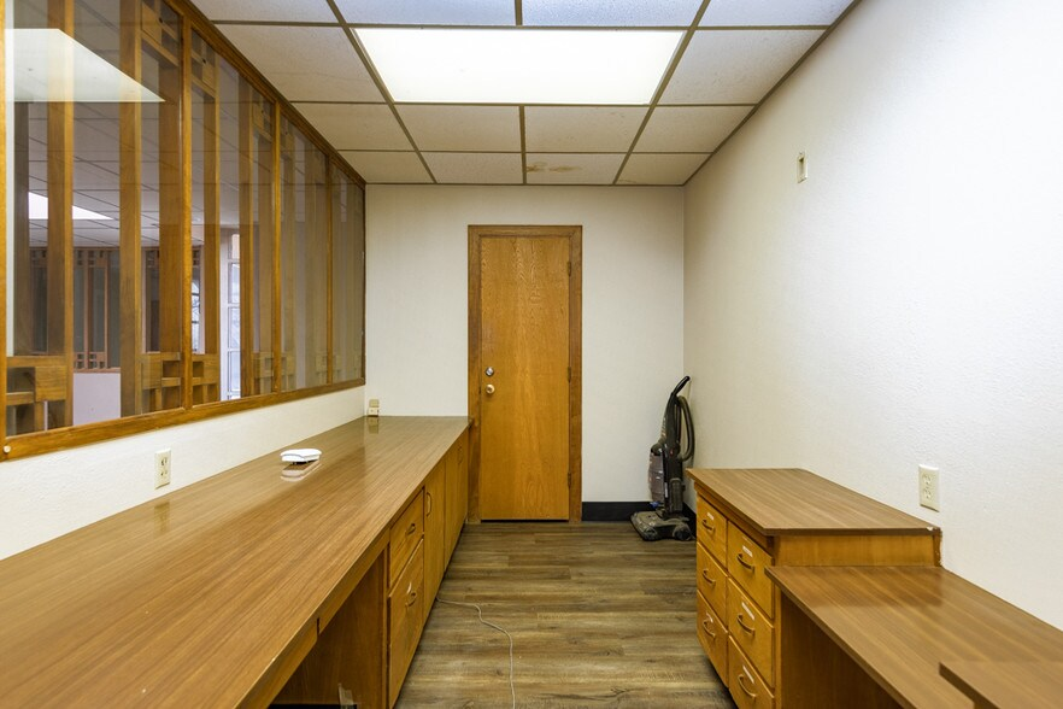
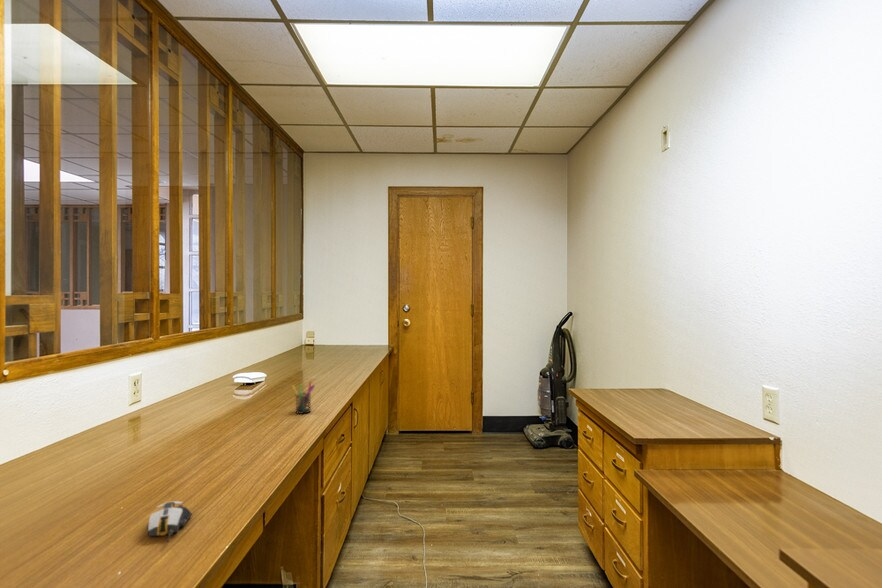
+ pen holder [291,380,316,415]
+ computer mouse [146,500,193,544]
